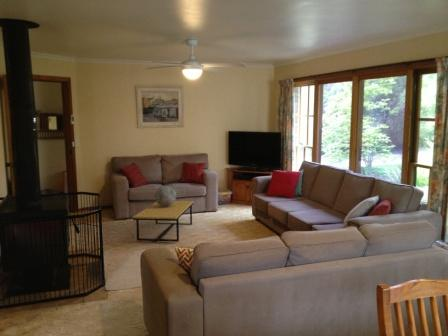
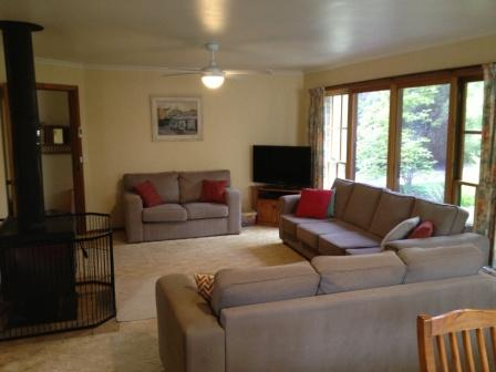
- decorative globe [154,185,177,207]
- coffee table [132,200,194,243]
